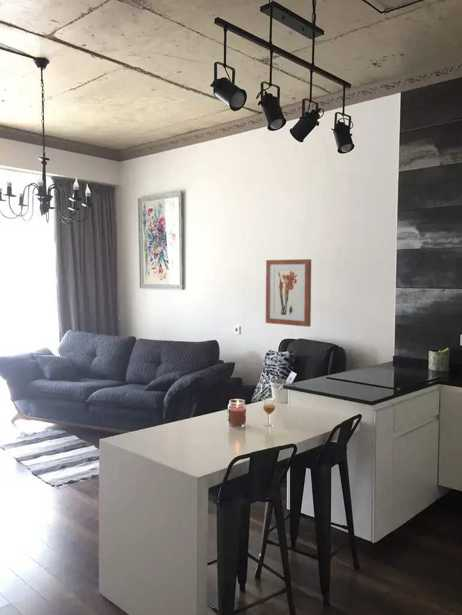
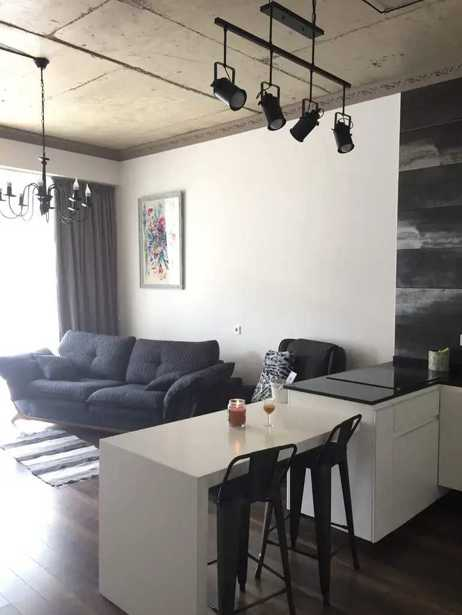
- wall art [265,258,312,328]
